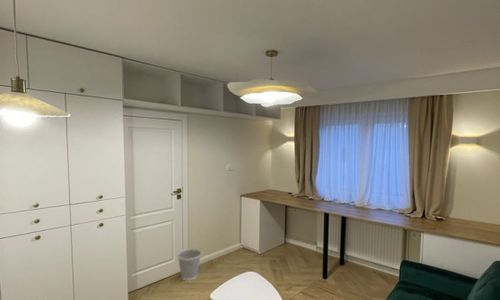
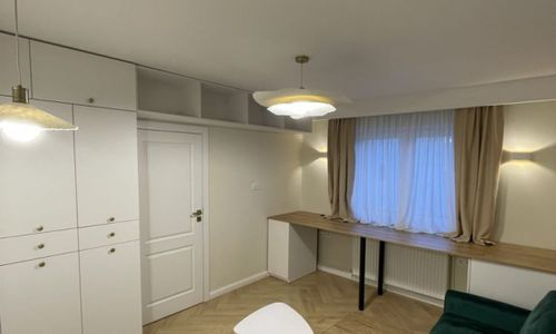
- wastebasket [176,247,203,282]
